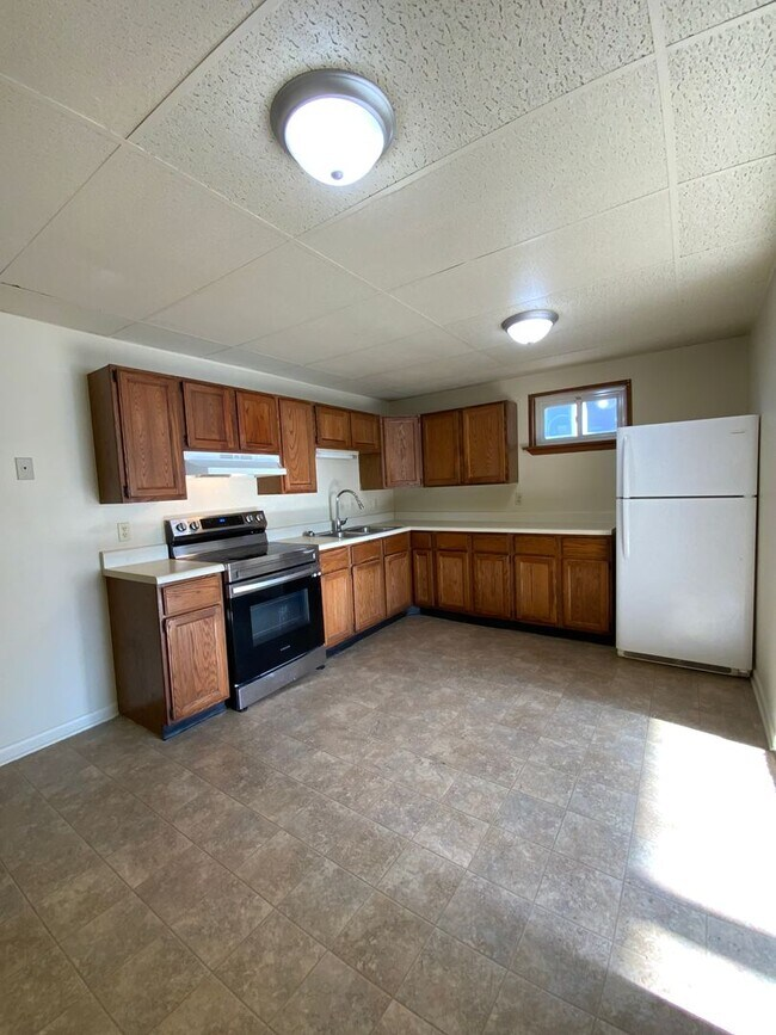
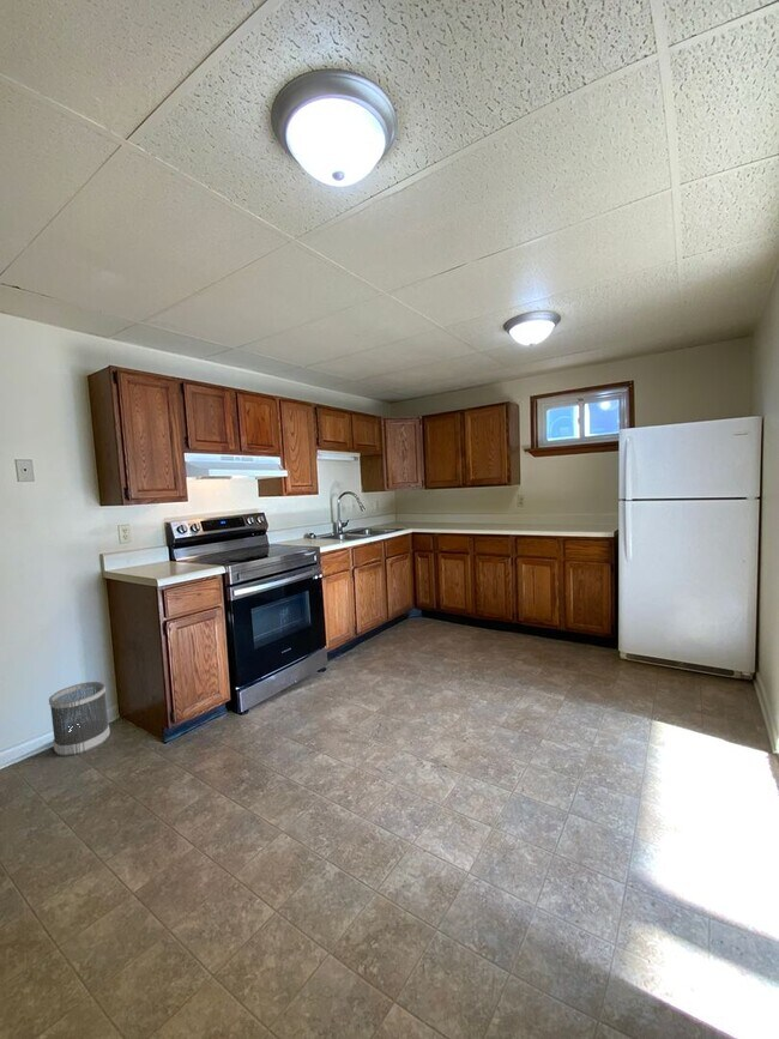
+ wastebasket [48,681,111,757]
